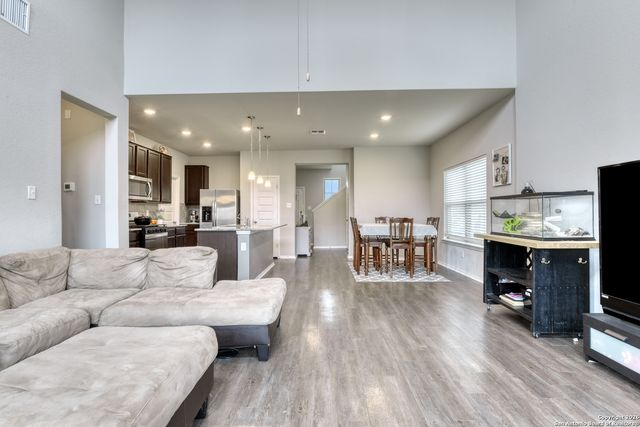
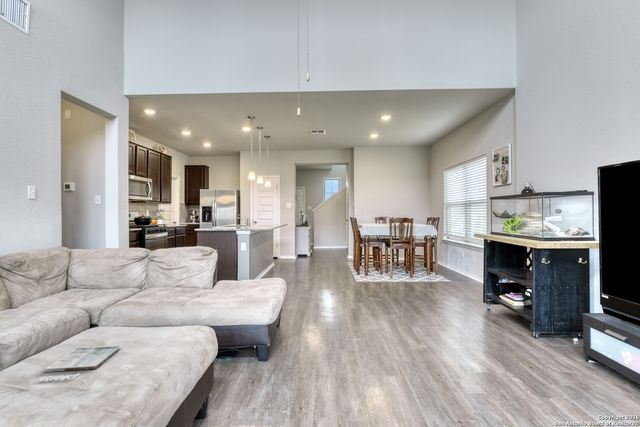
+ magazine [38,345,122,383]
